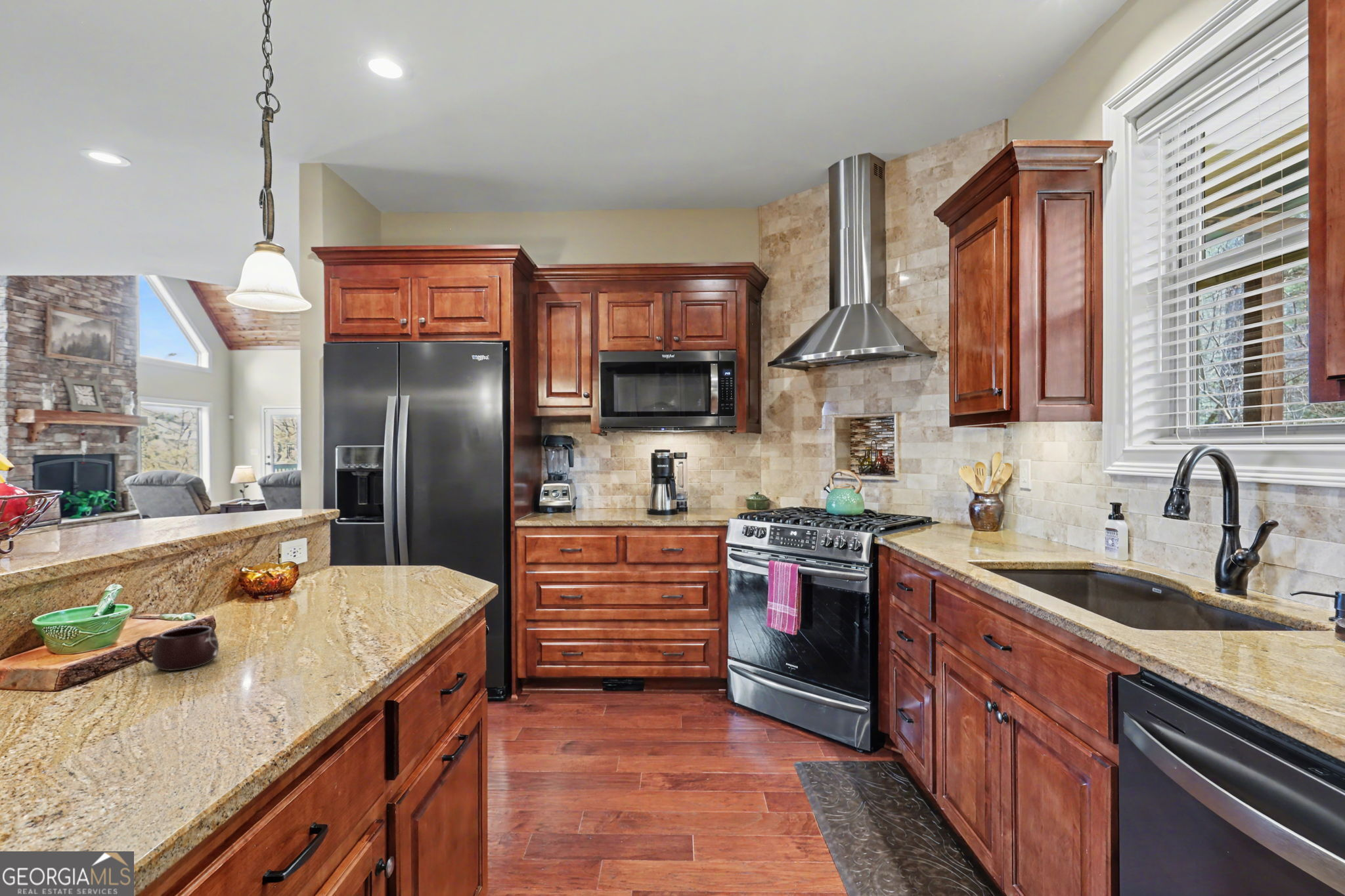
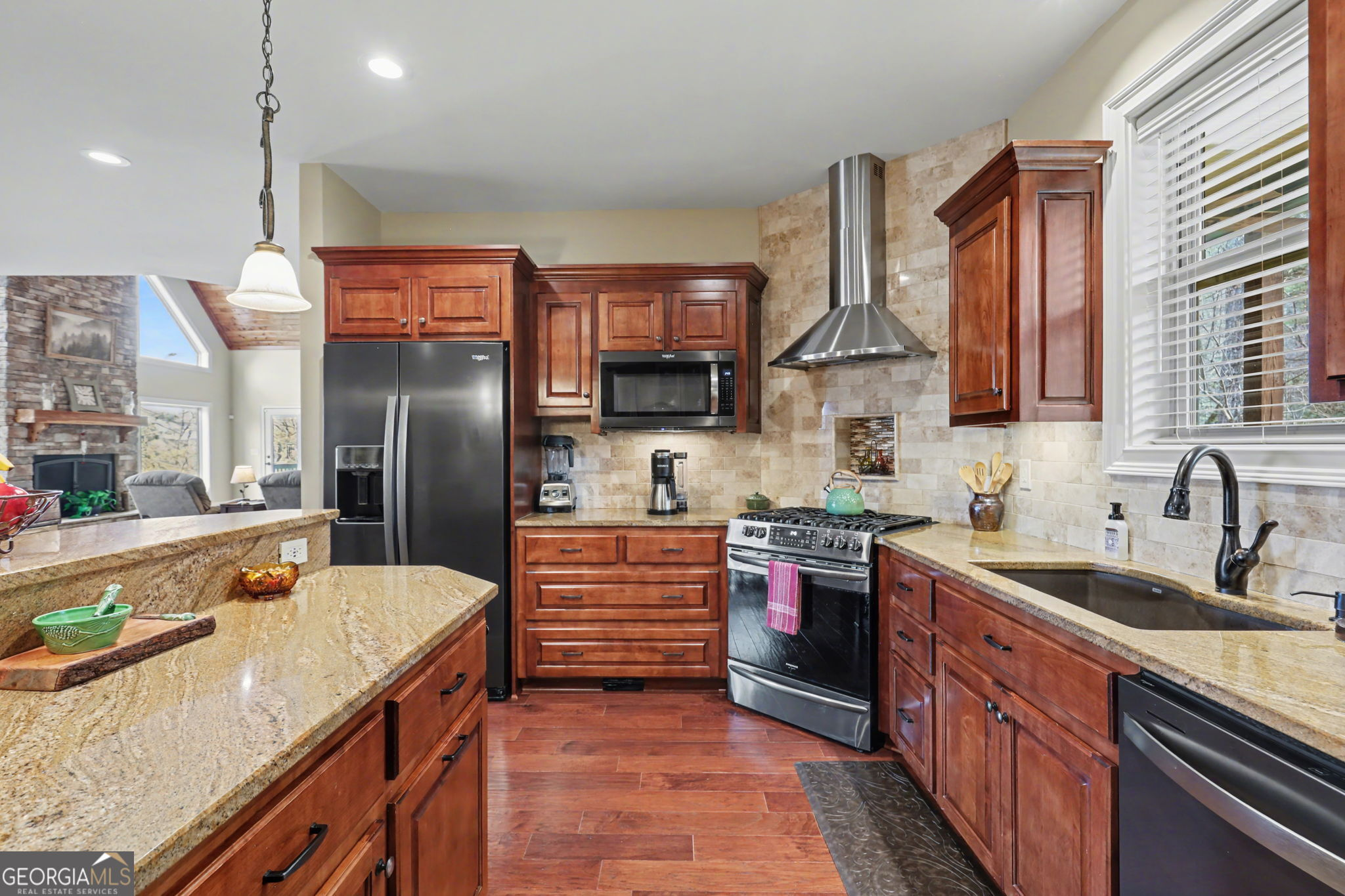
- mug [134,626,219,672]
